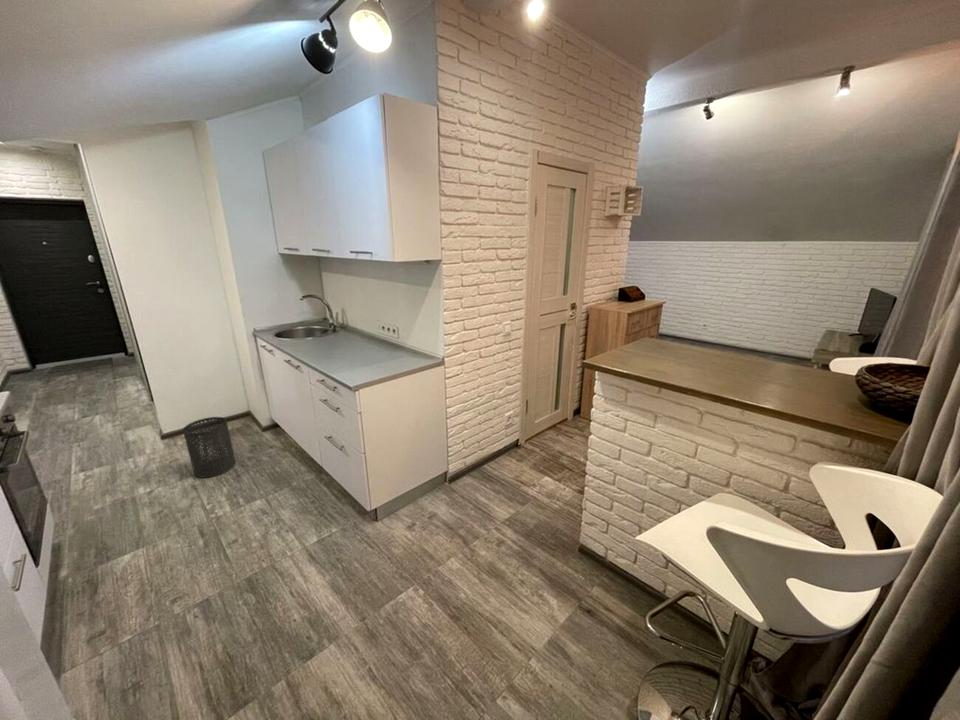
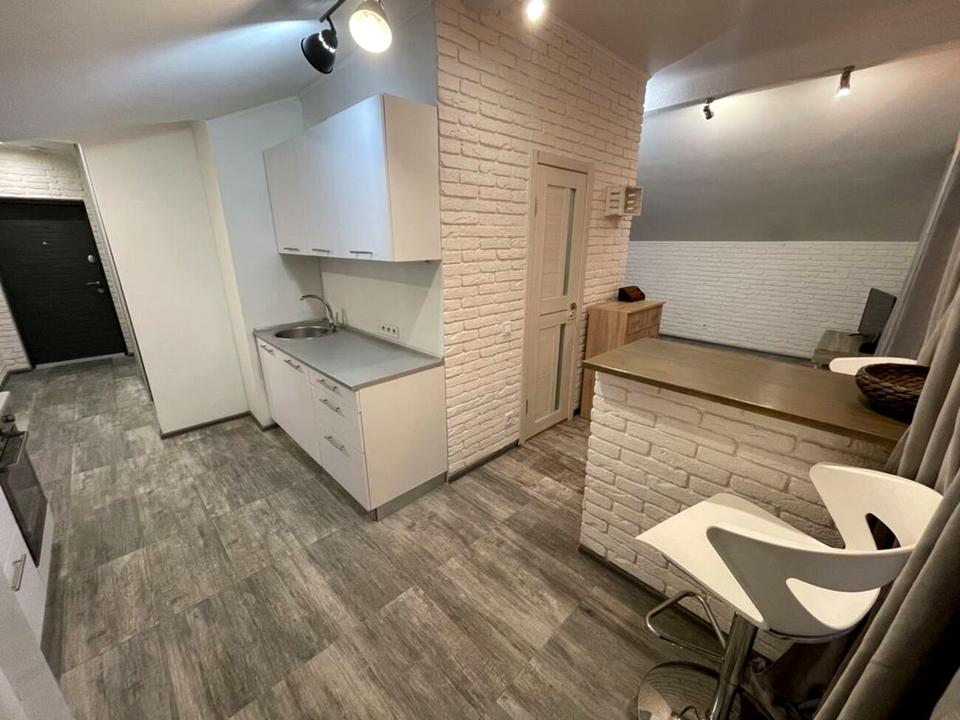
- trash can [182,416,237,479]
